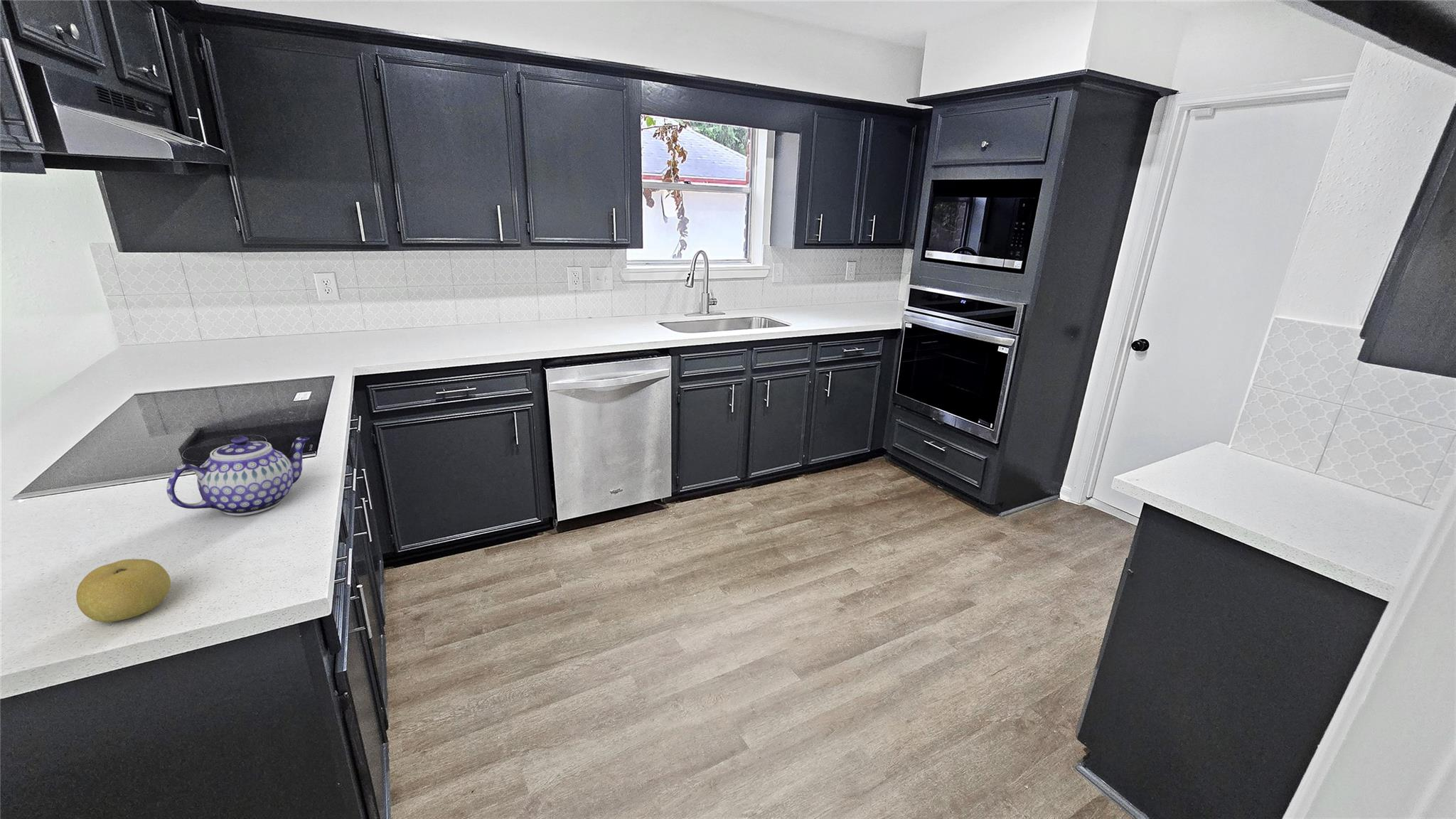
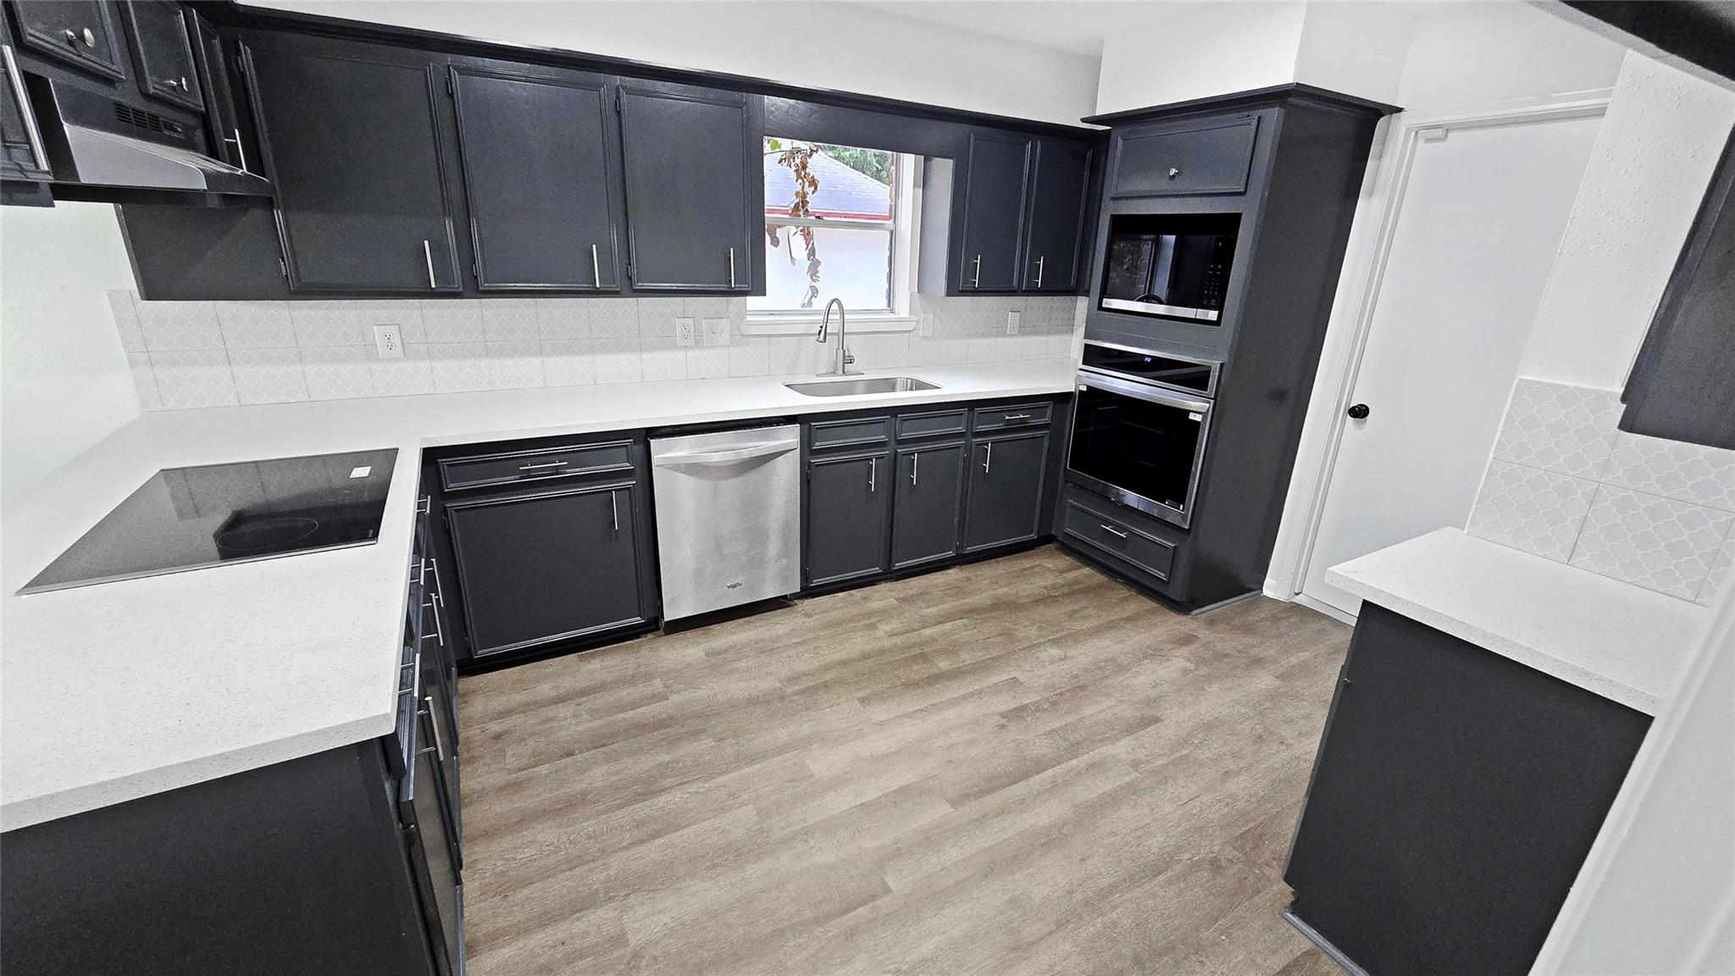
- fruit [75,558,171,623]
- teapot [166,435,310,516]
